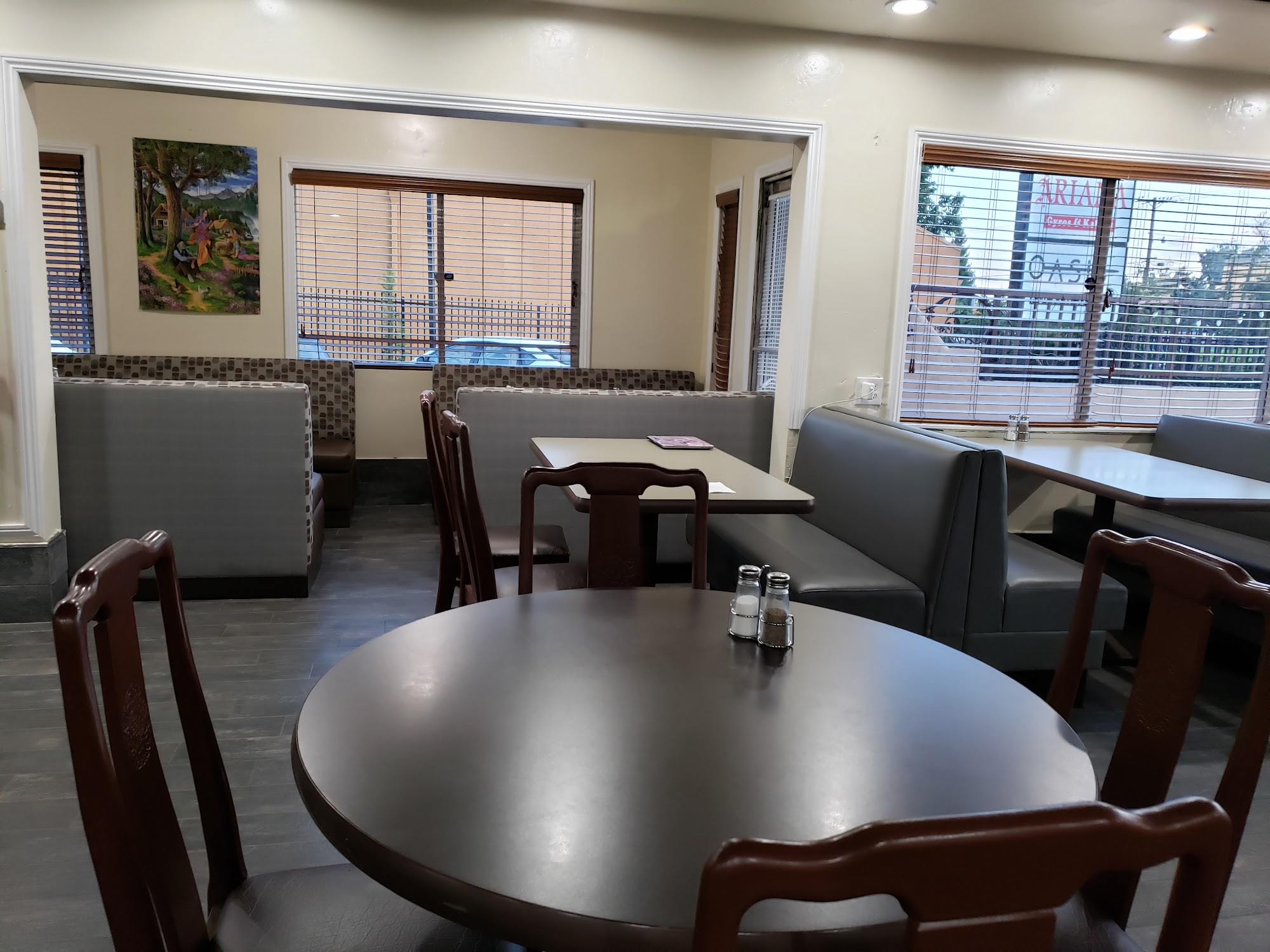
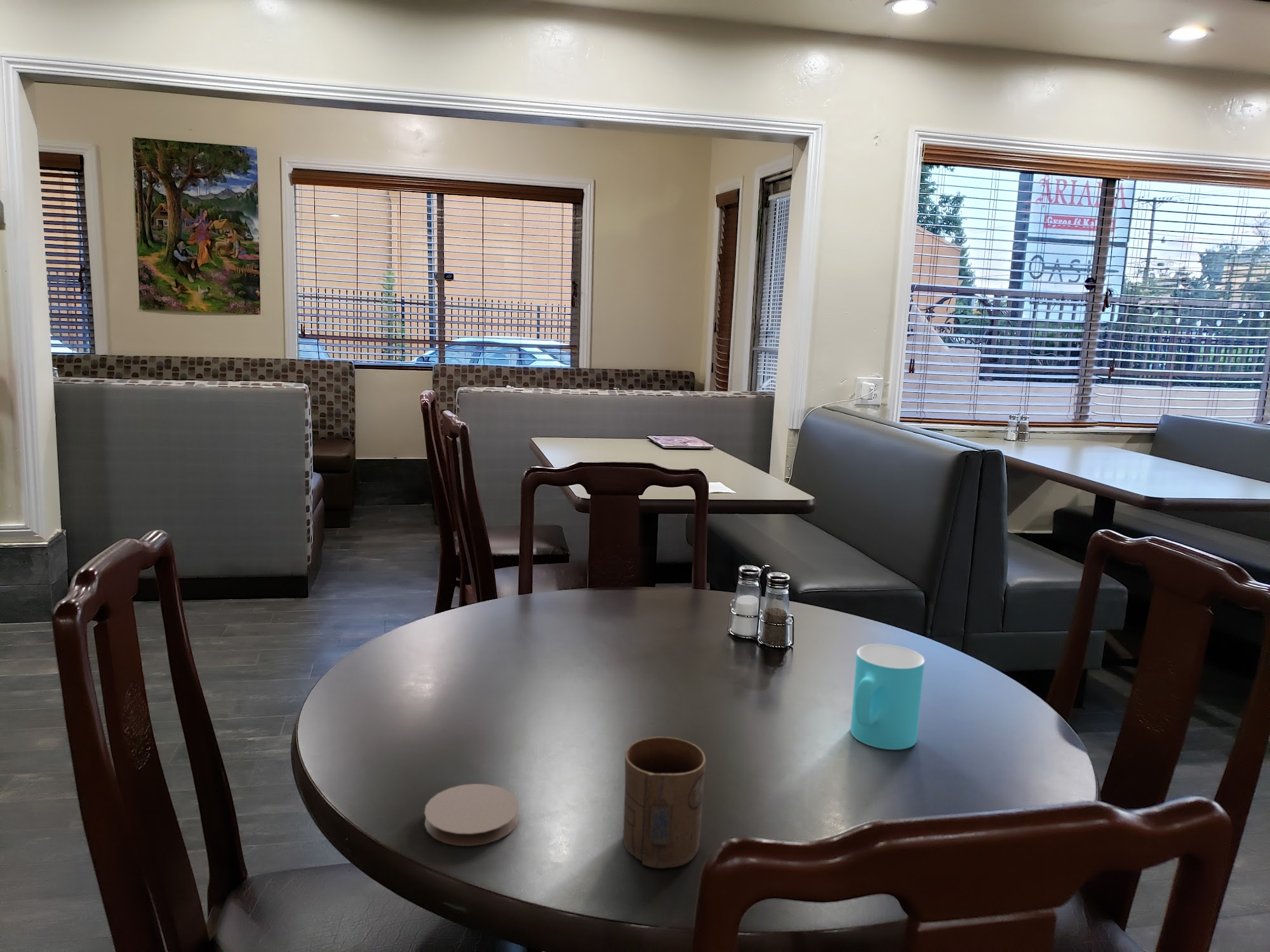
+ coaster [424,783,519,847]
+ cup [850,644,925,750]
+ cup [622,736,707,869]
